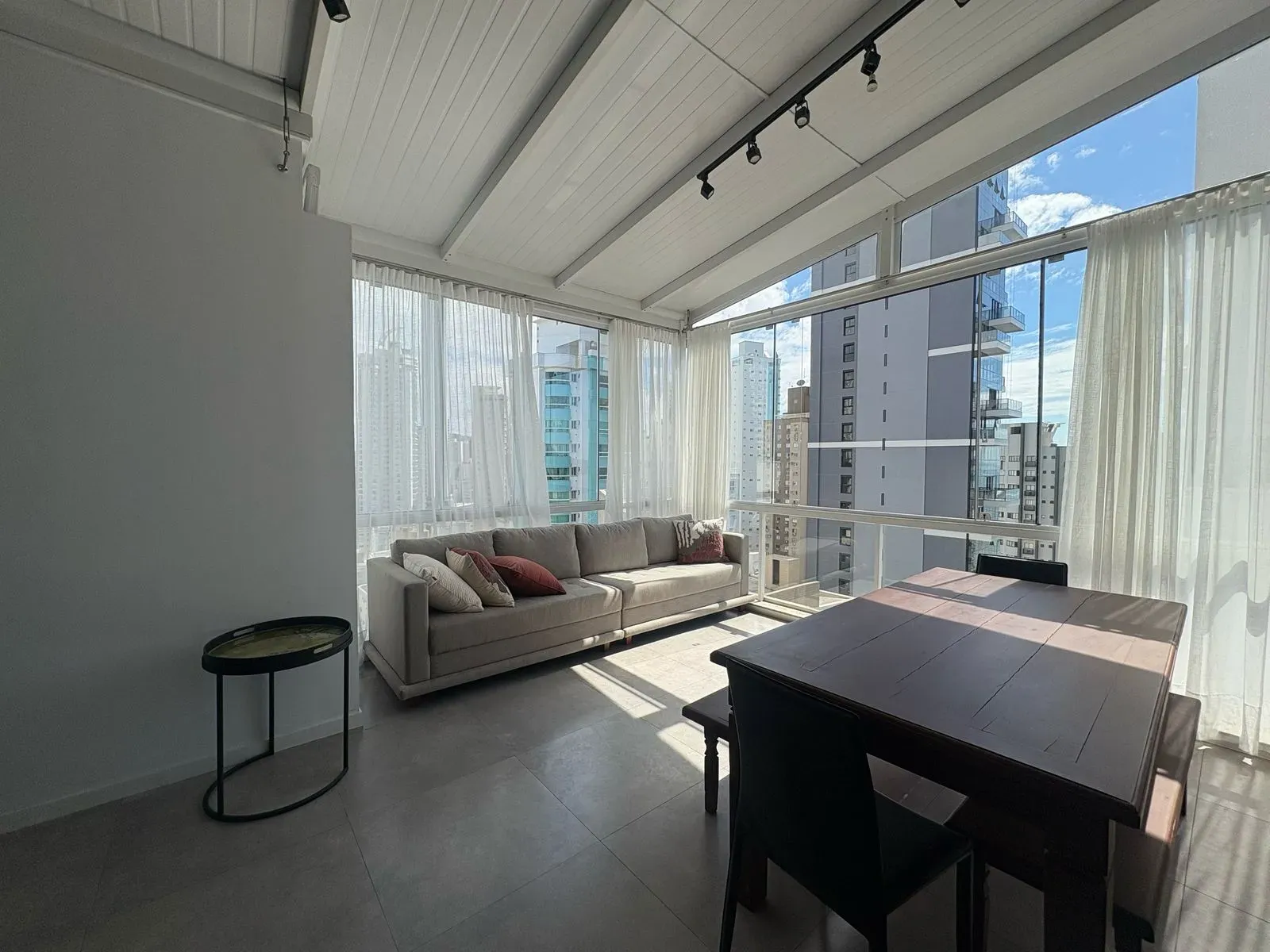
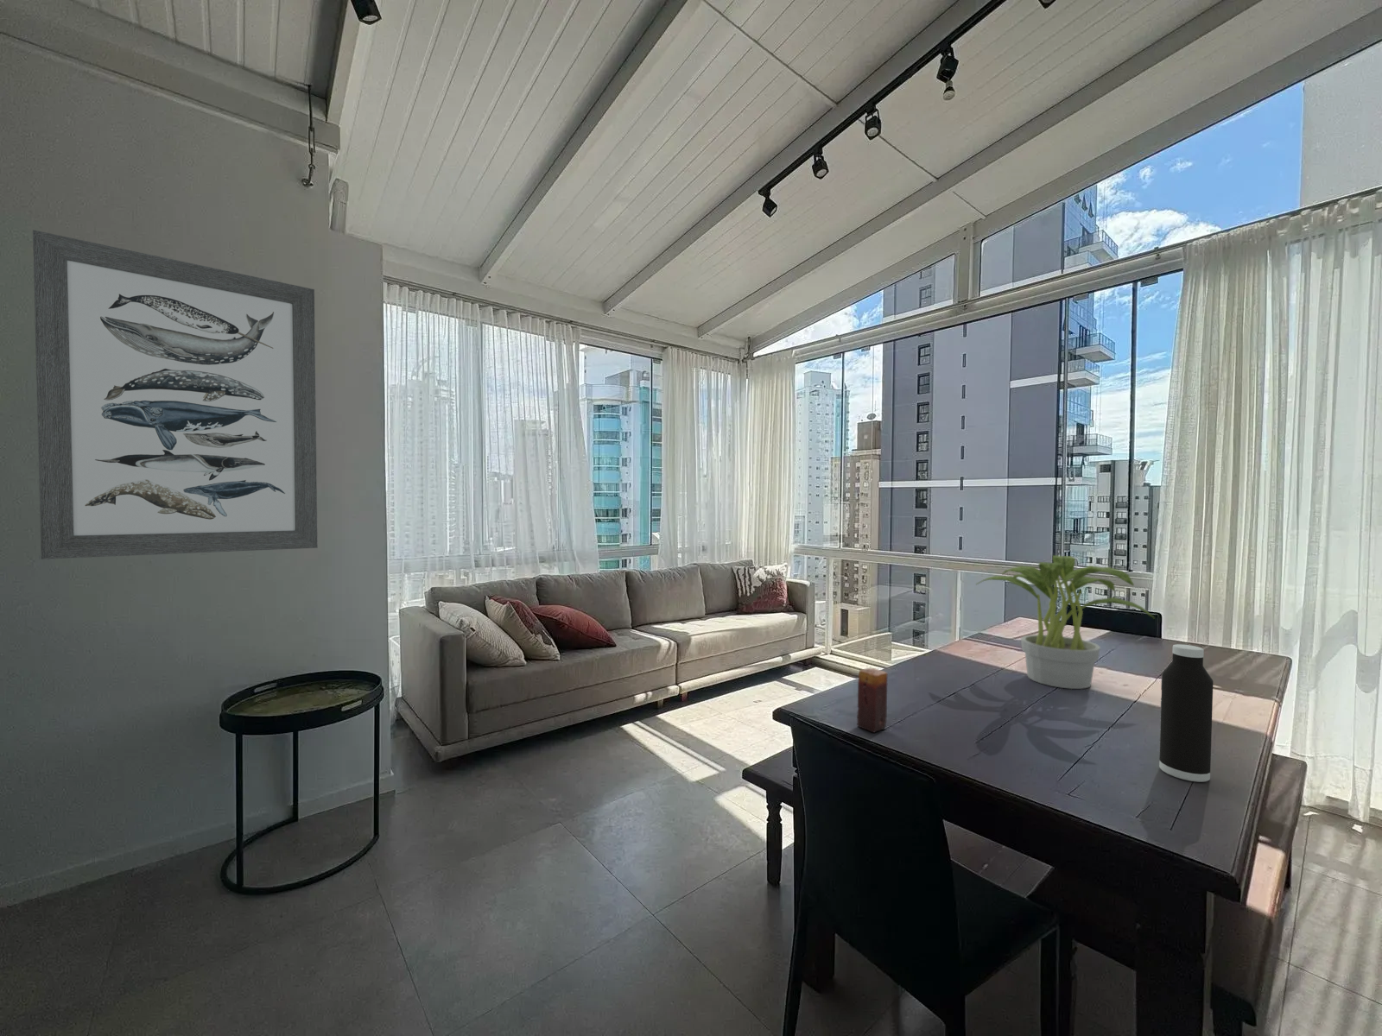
+ potted plant [975,554,1155,690]
+ wall art [32,229,319,560]
+ water bottle [1158,643,1213,784]
+ candle [856,667,888,733]
